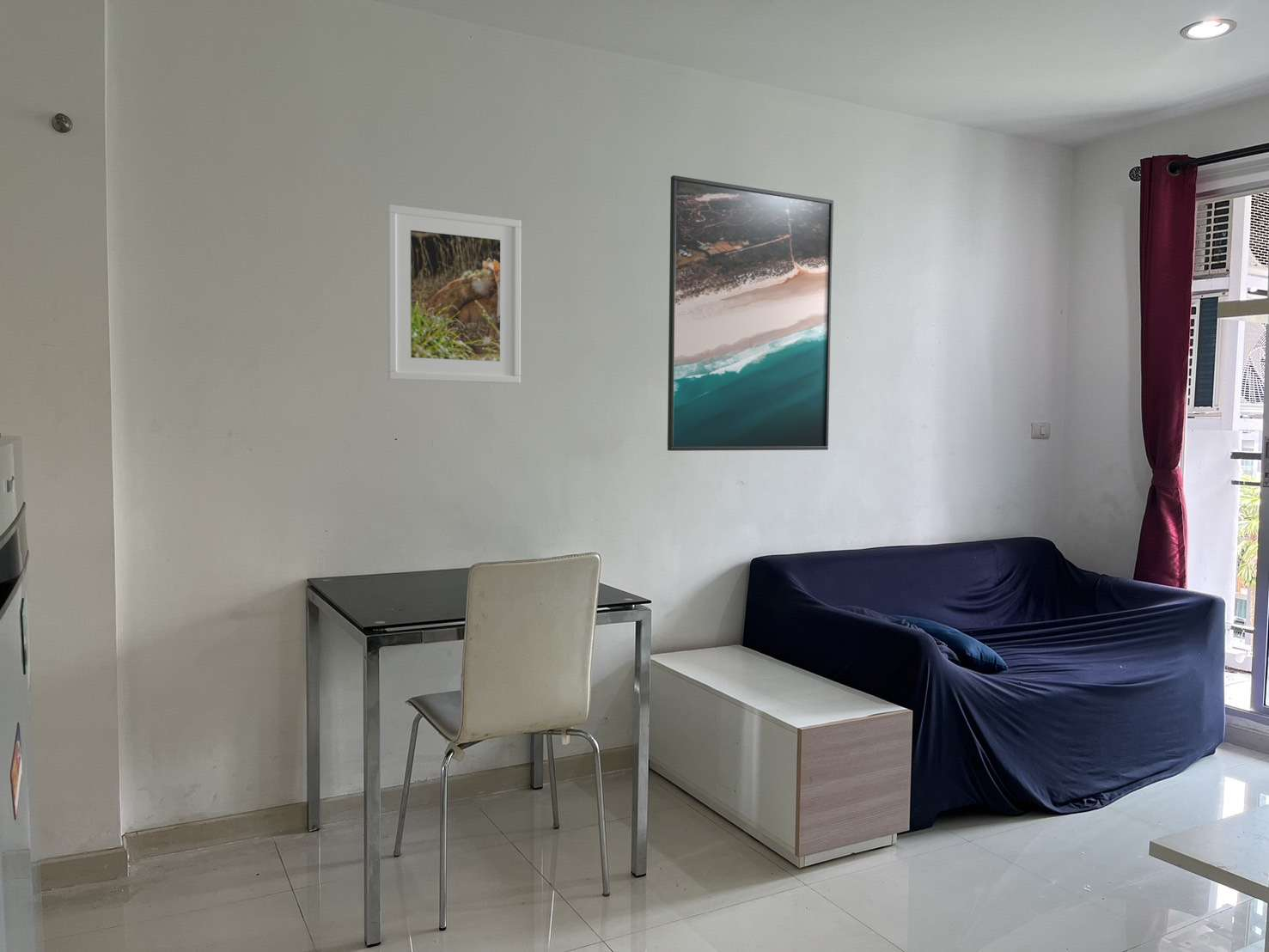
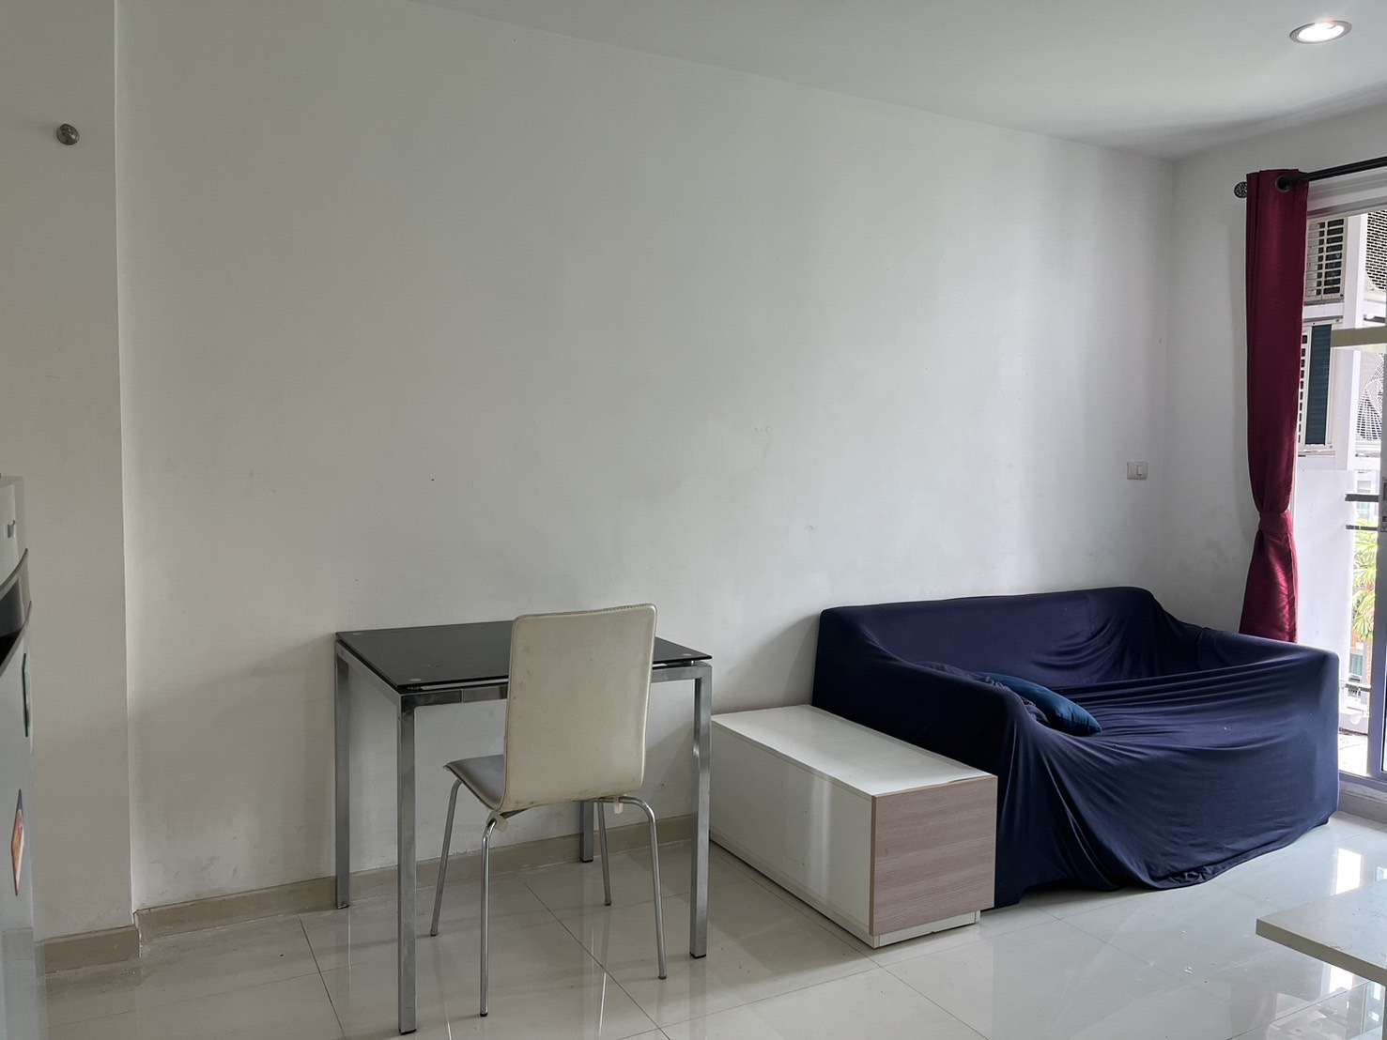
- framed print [667,174,834,452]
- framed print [386,204,522,384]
